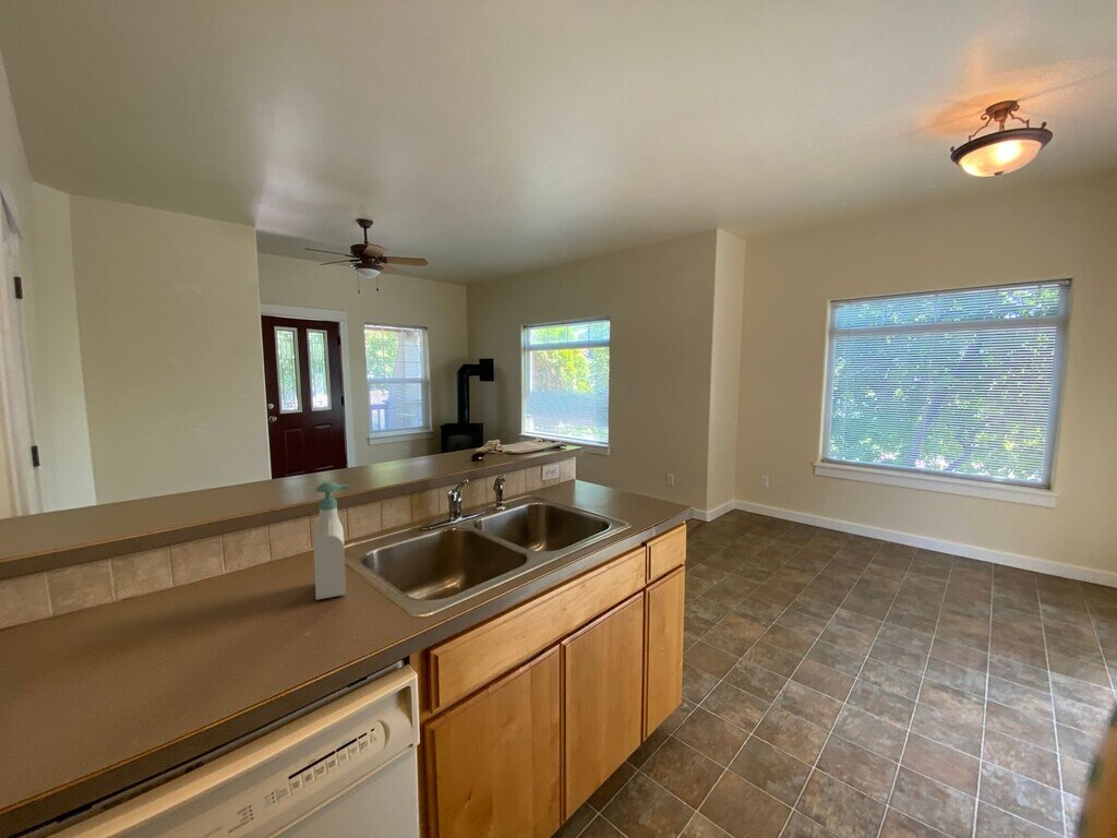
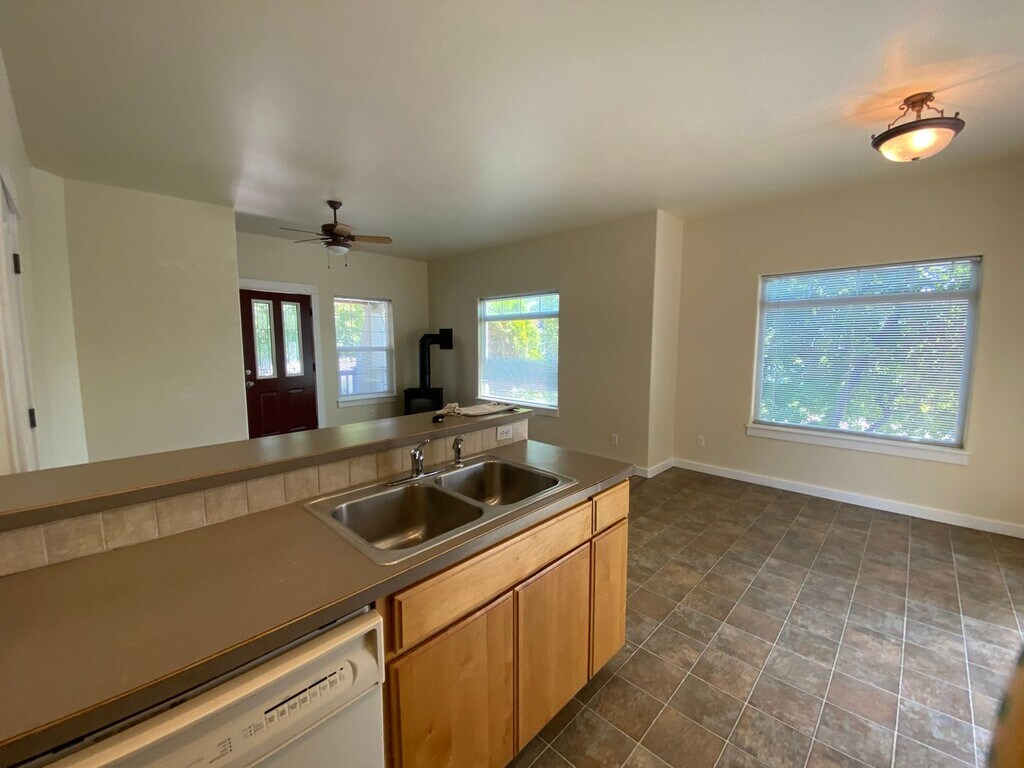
- soap bottle [313,481,351,601]
